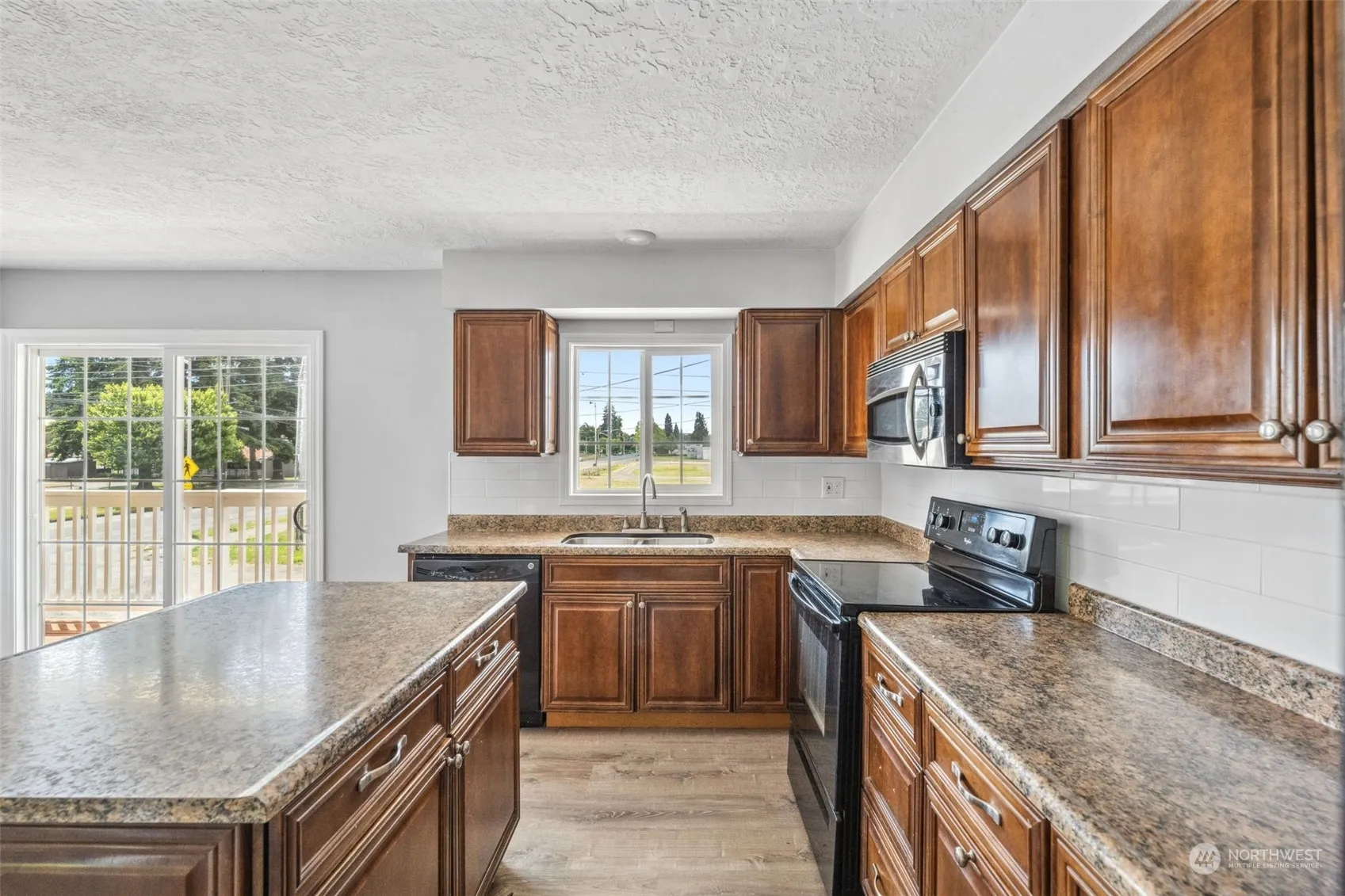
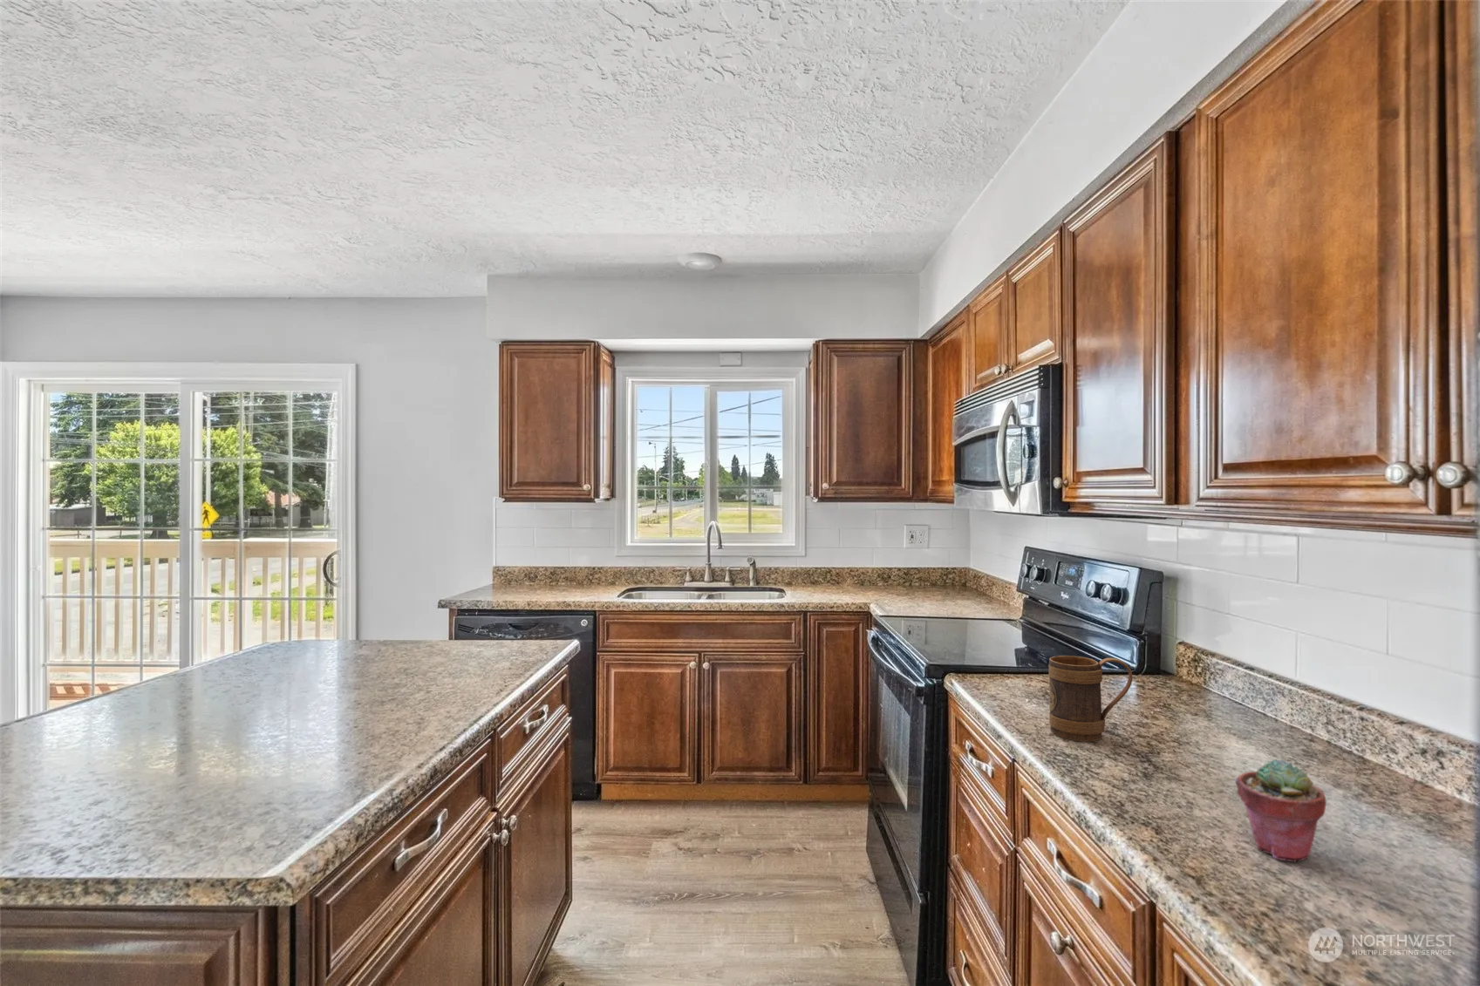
+ mug [1048,655,1133,742]
+ potted succulent [1235,758,1327,863]
